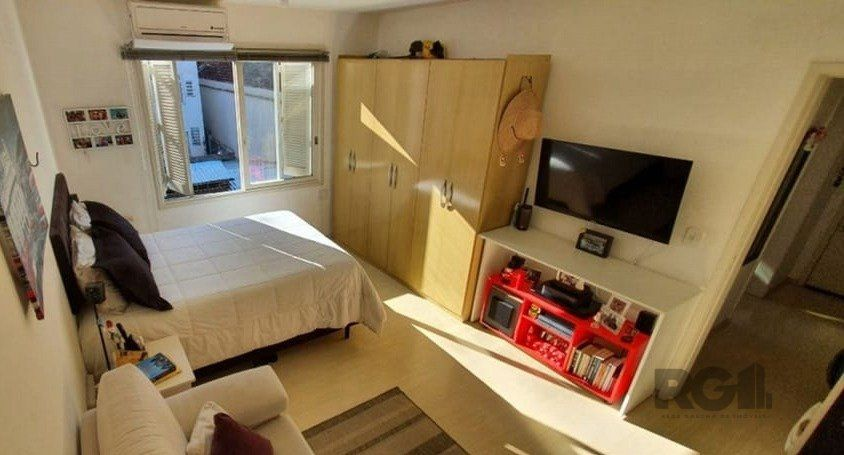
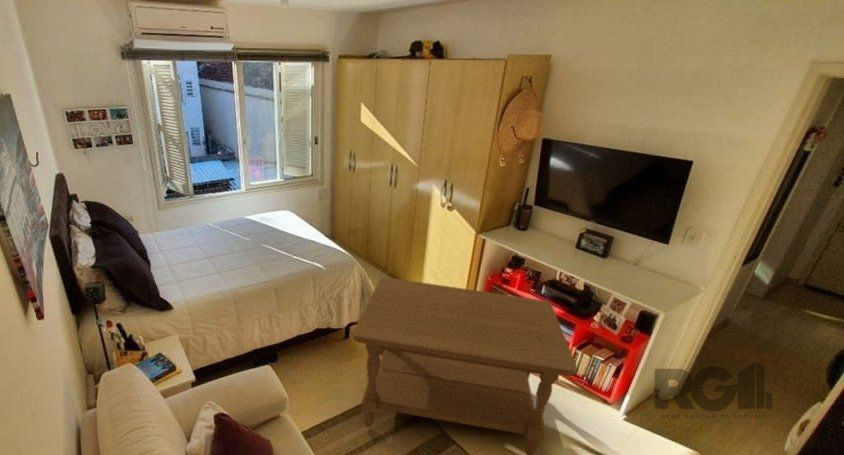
+ coffee table [352,276,578,455]
